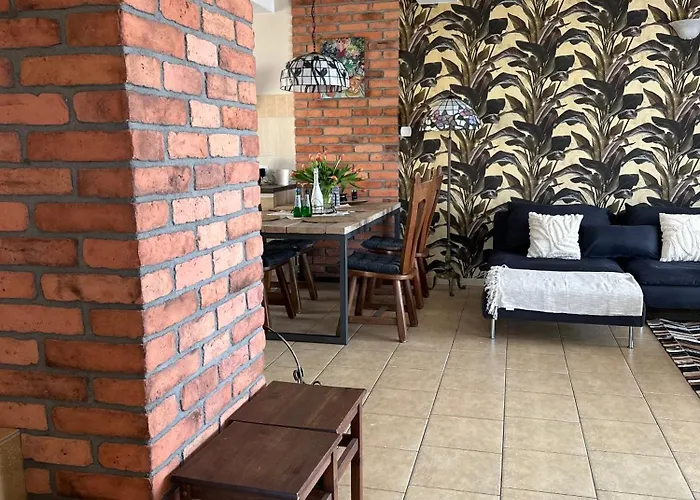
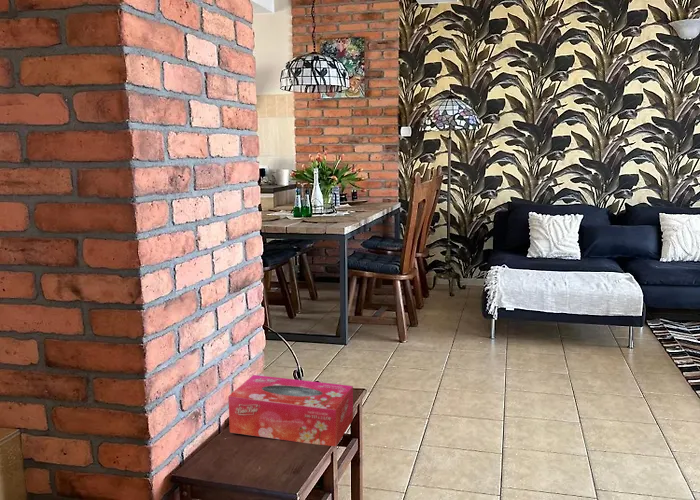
+ tissue box [227,374,354,447]
